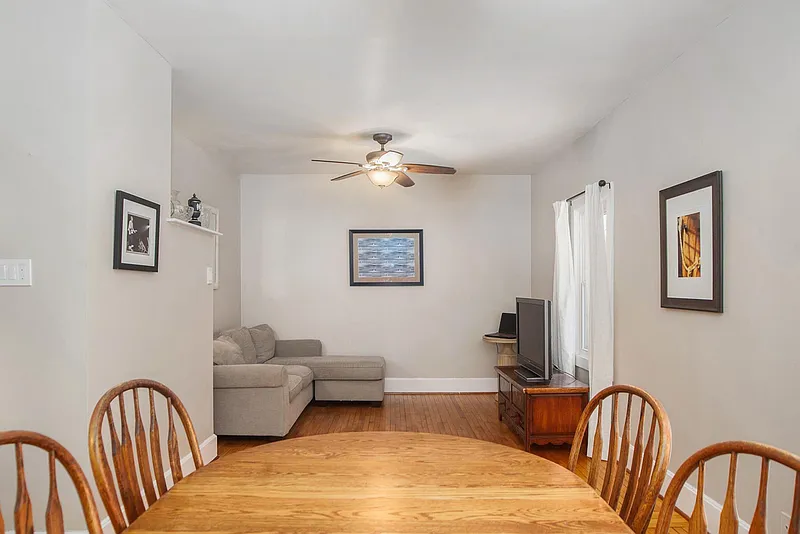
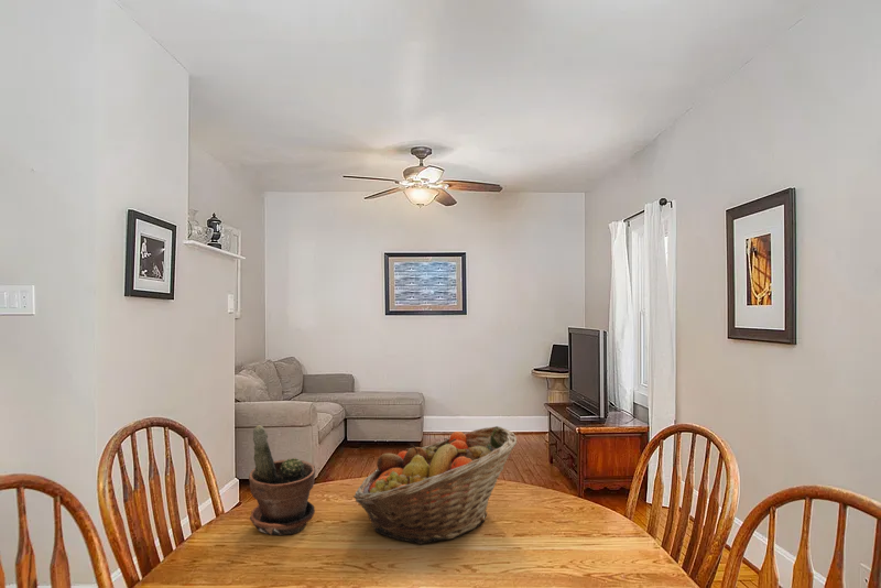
+ fruit basket [352,425,519,545]
+ potted plant [248,424,317,536]
